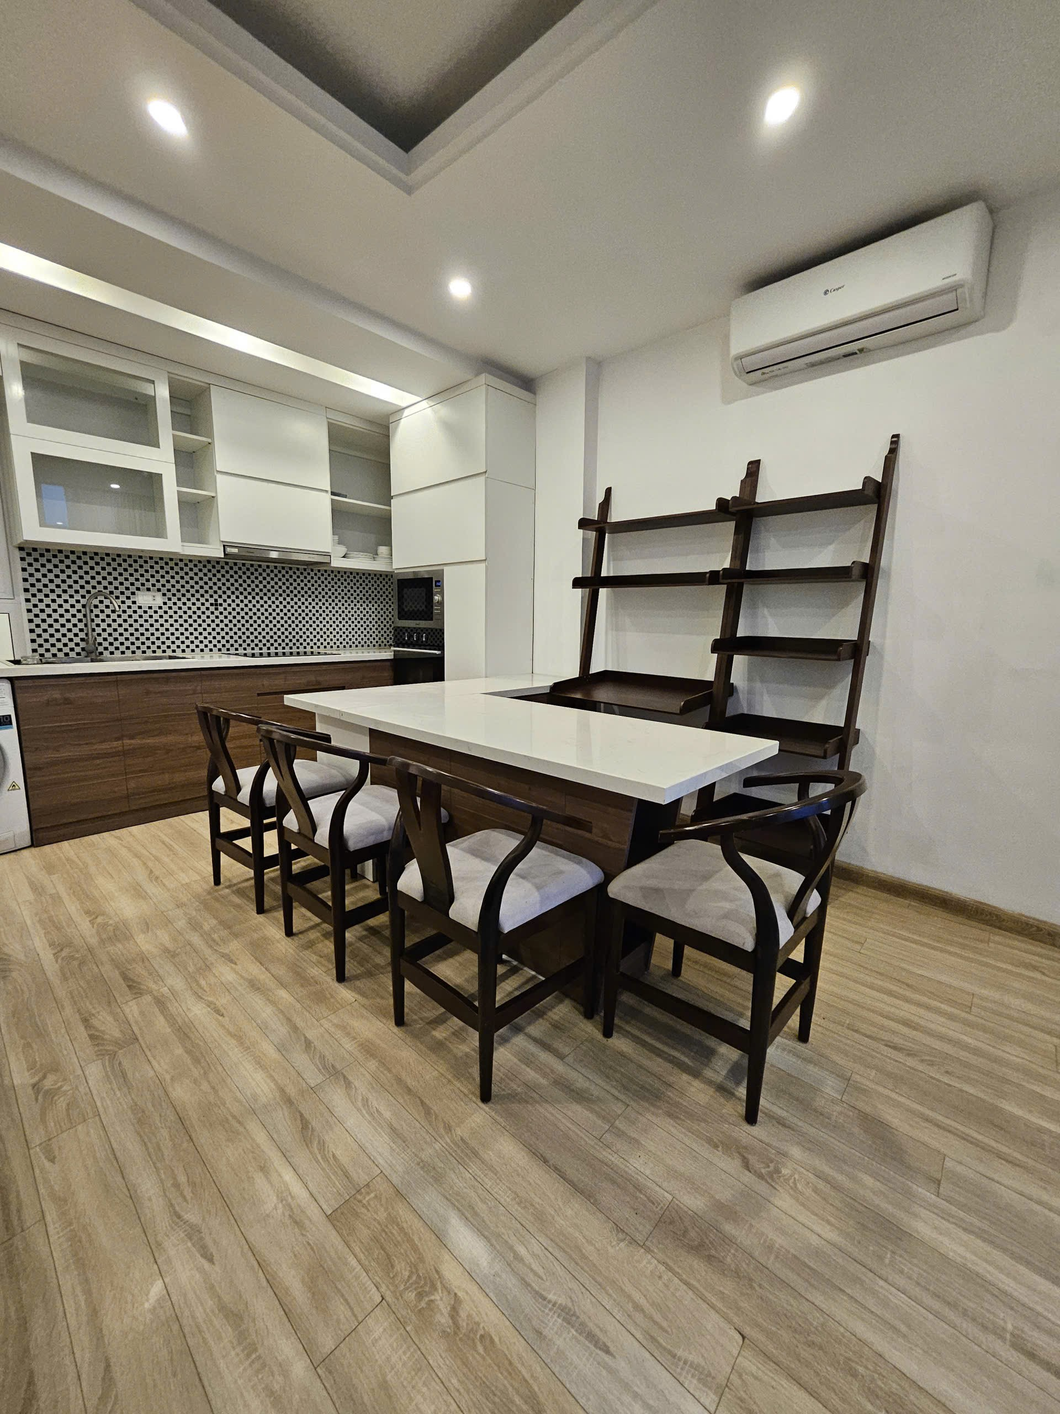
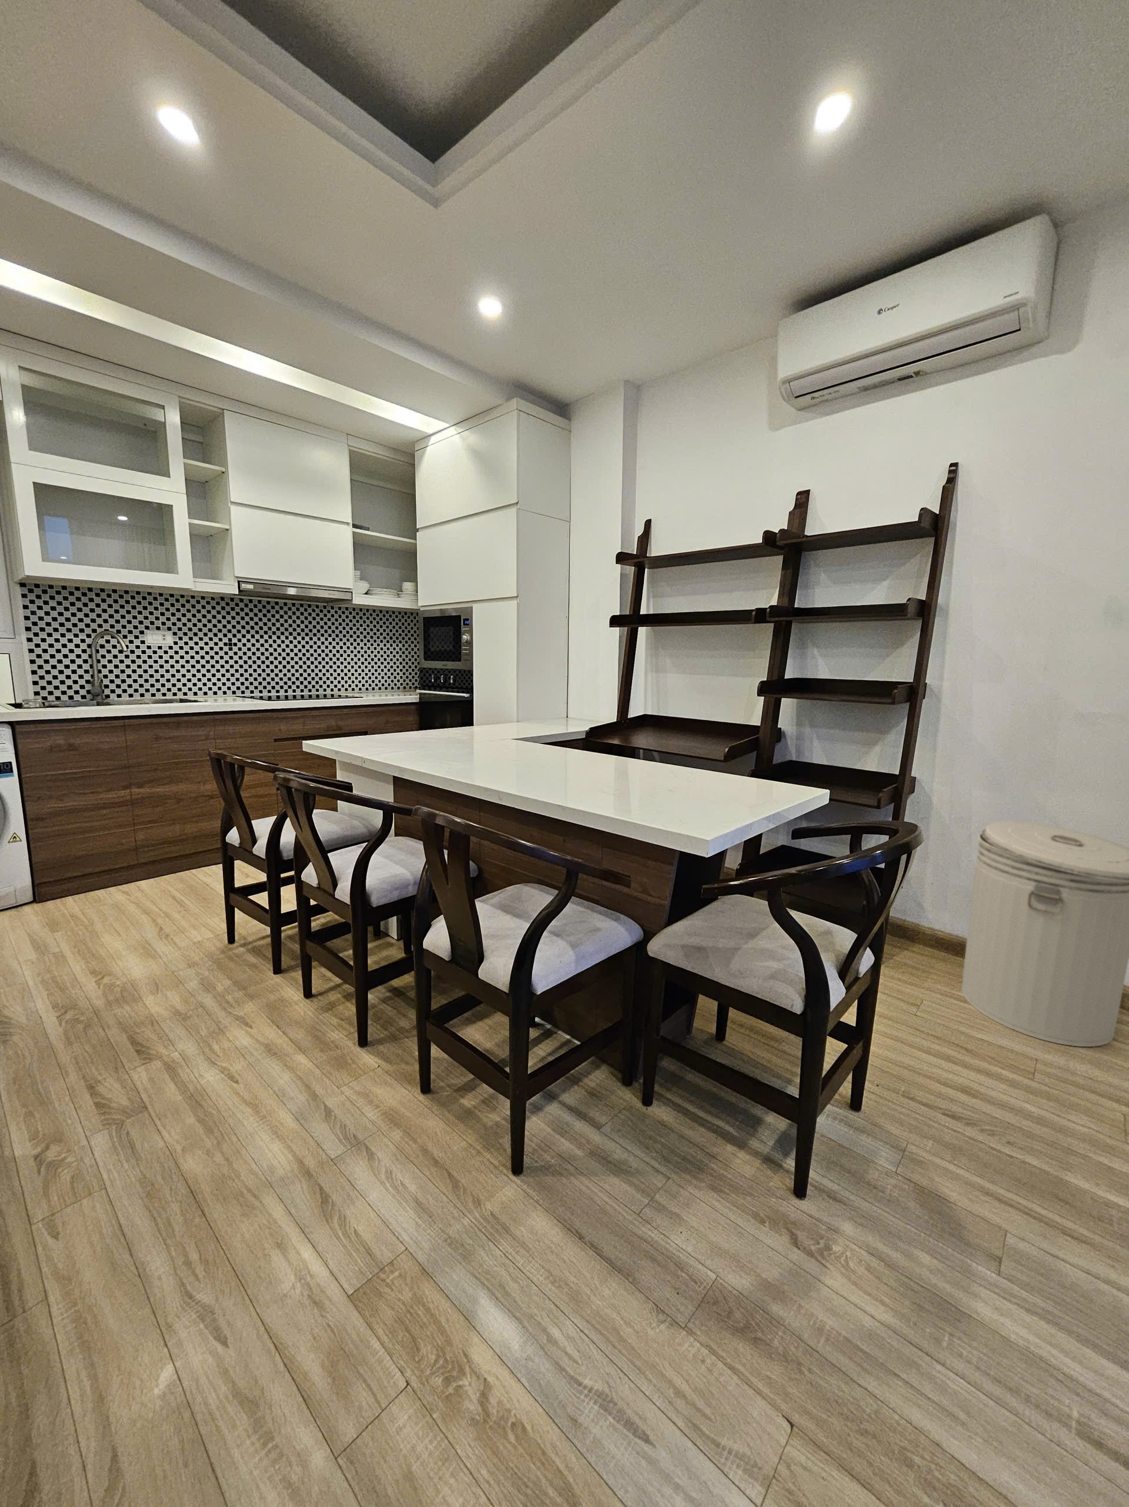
+ can [961,821,1129,1048]
